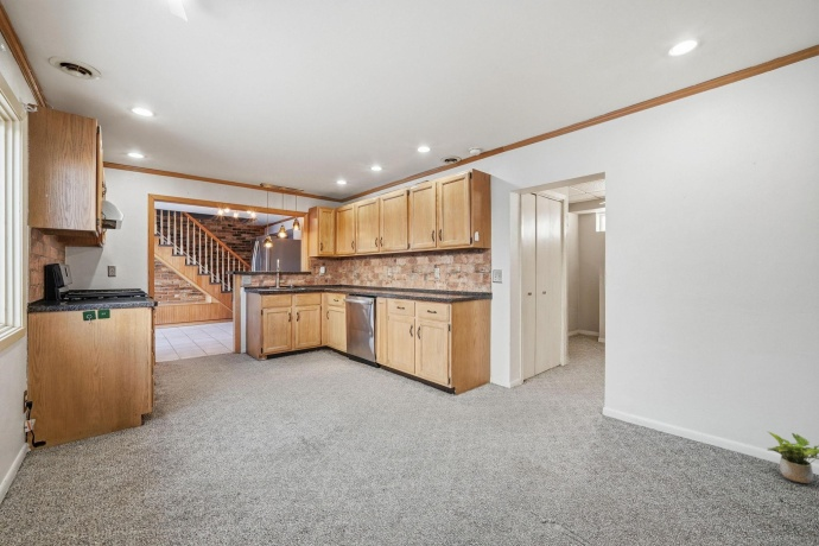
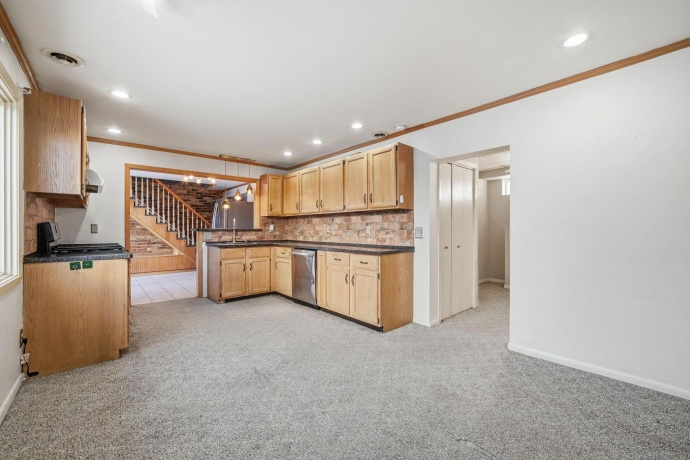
- potted plant [766,430,819,484]
